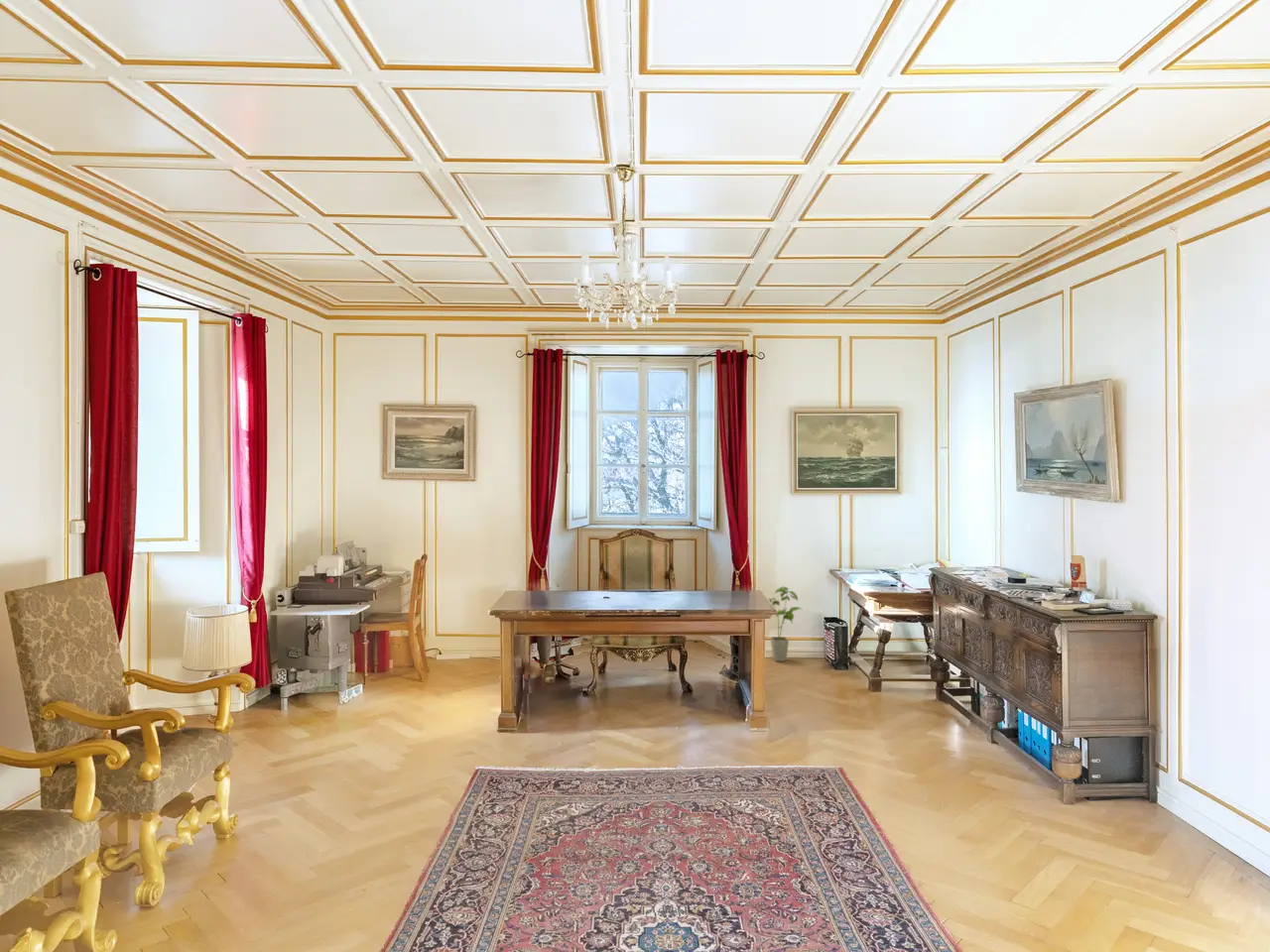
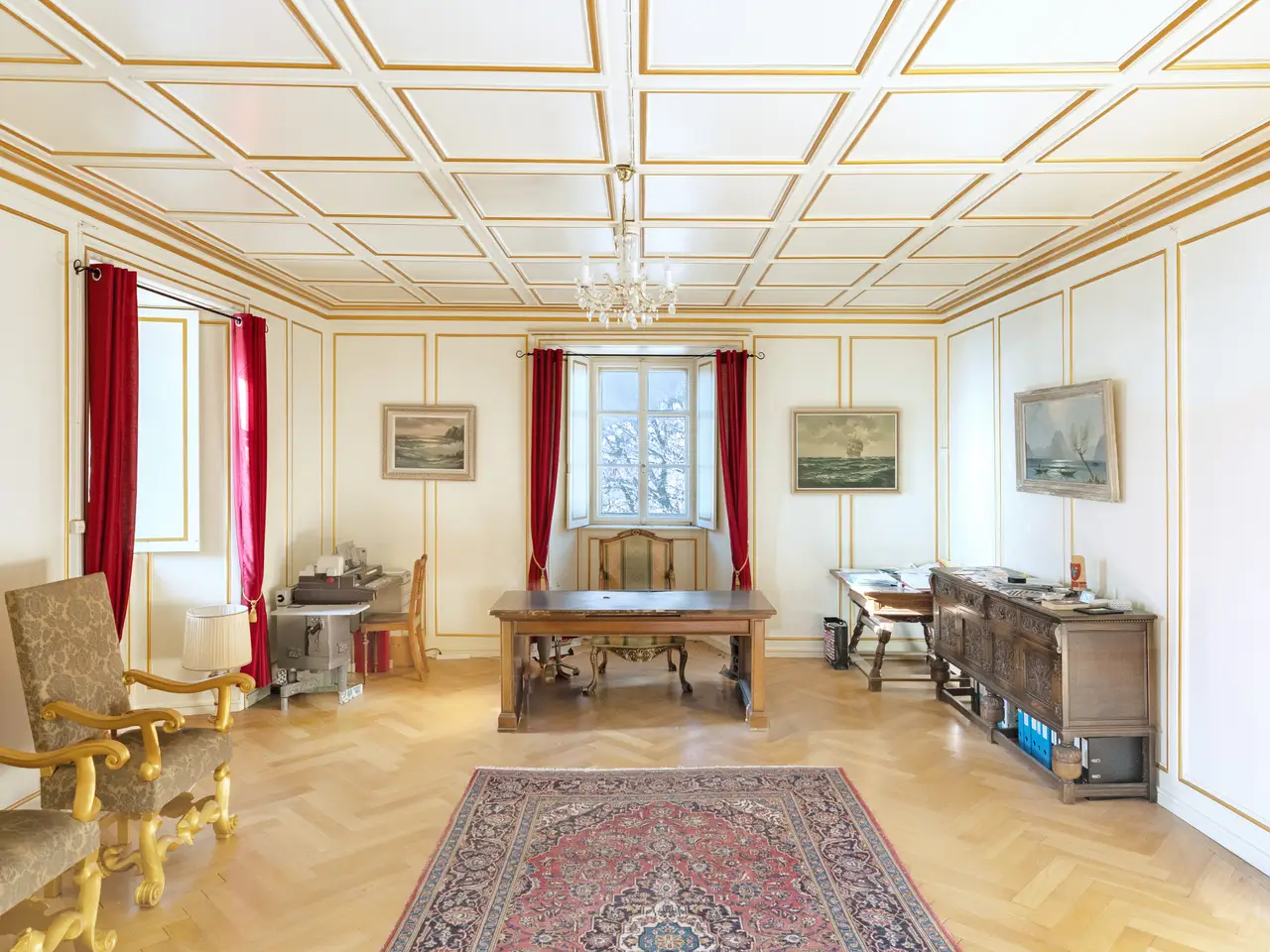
- house plant [767,586,804,662]
